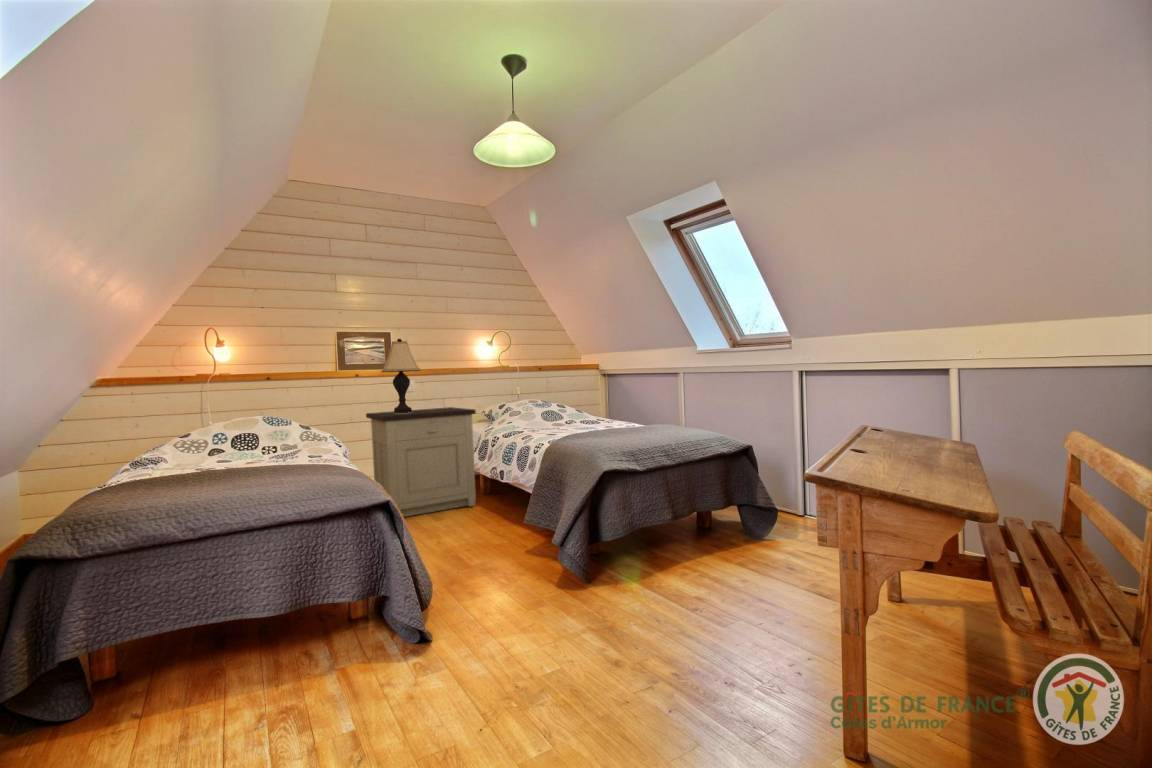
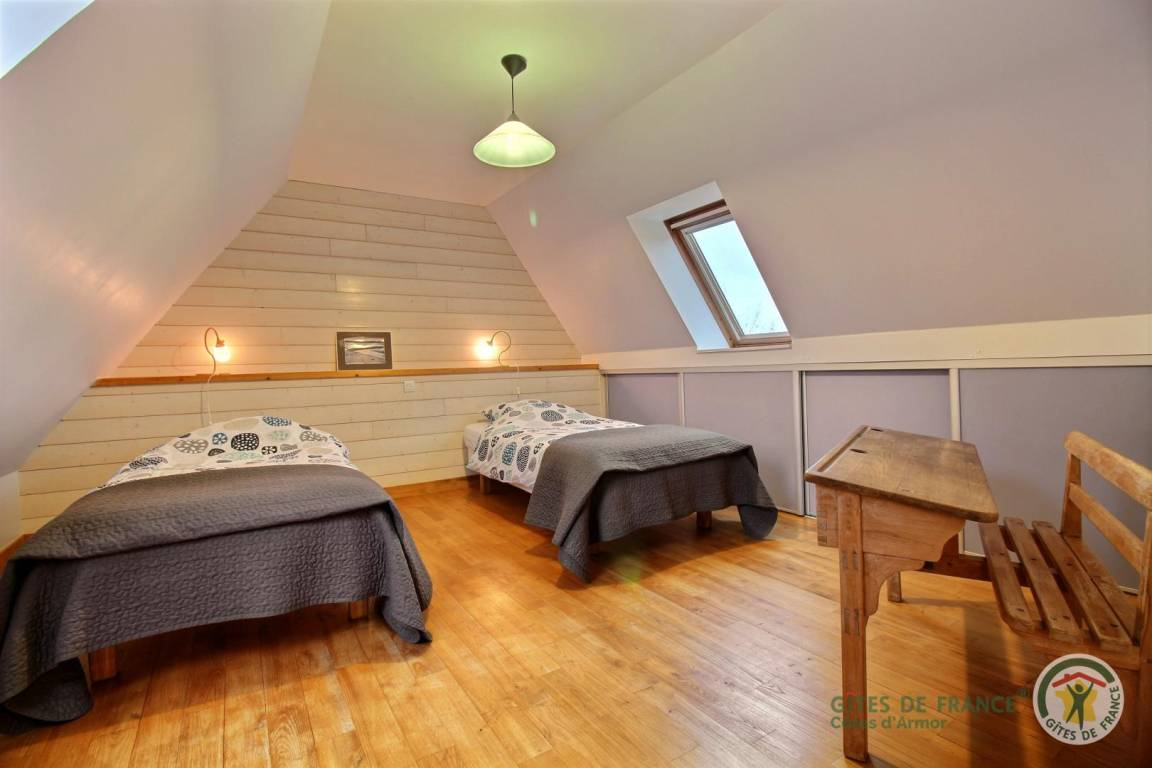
- lamp [380,338,422,413]
- nightstand [365,406,477,518]
